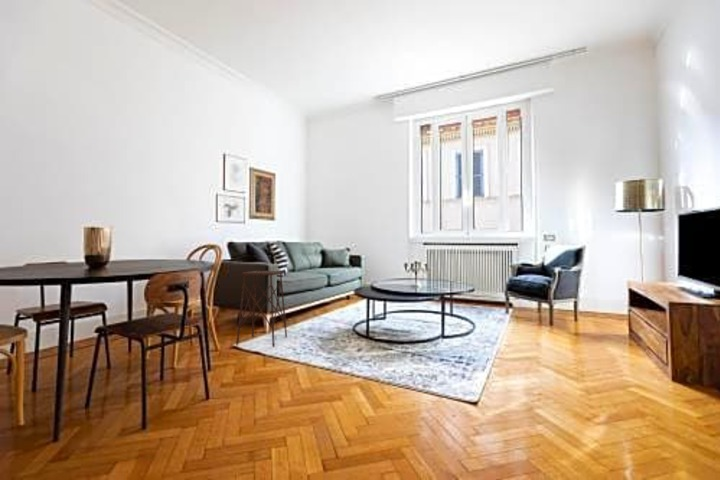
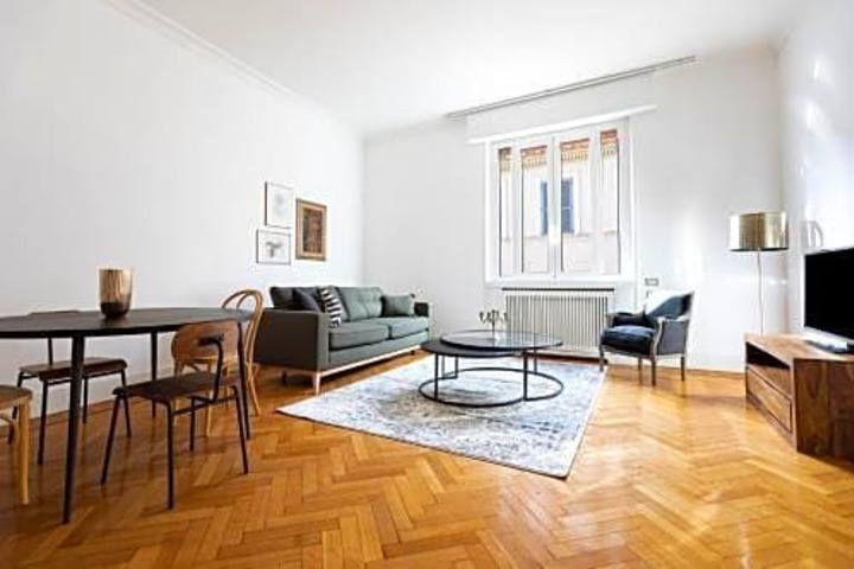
- side table [235,270,288,348]
